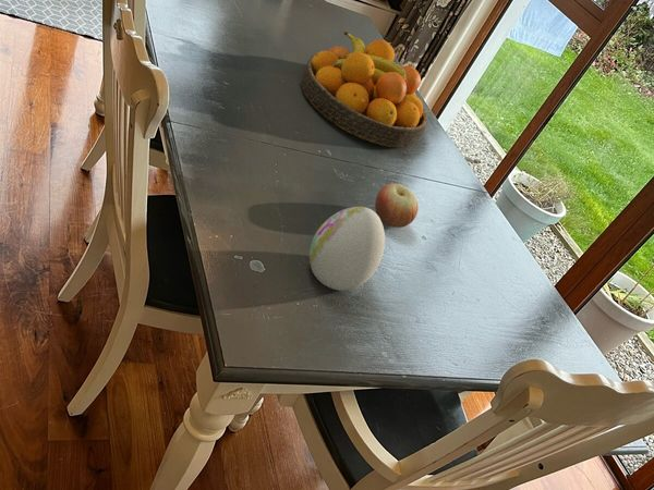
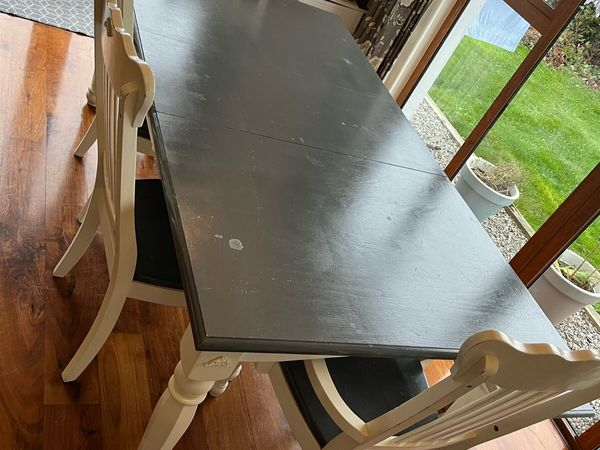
- fruit bowl [300,30,428,149]
- decorative egg [308,206,386,292]
- apple [374,182,420,229]
